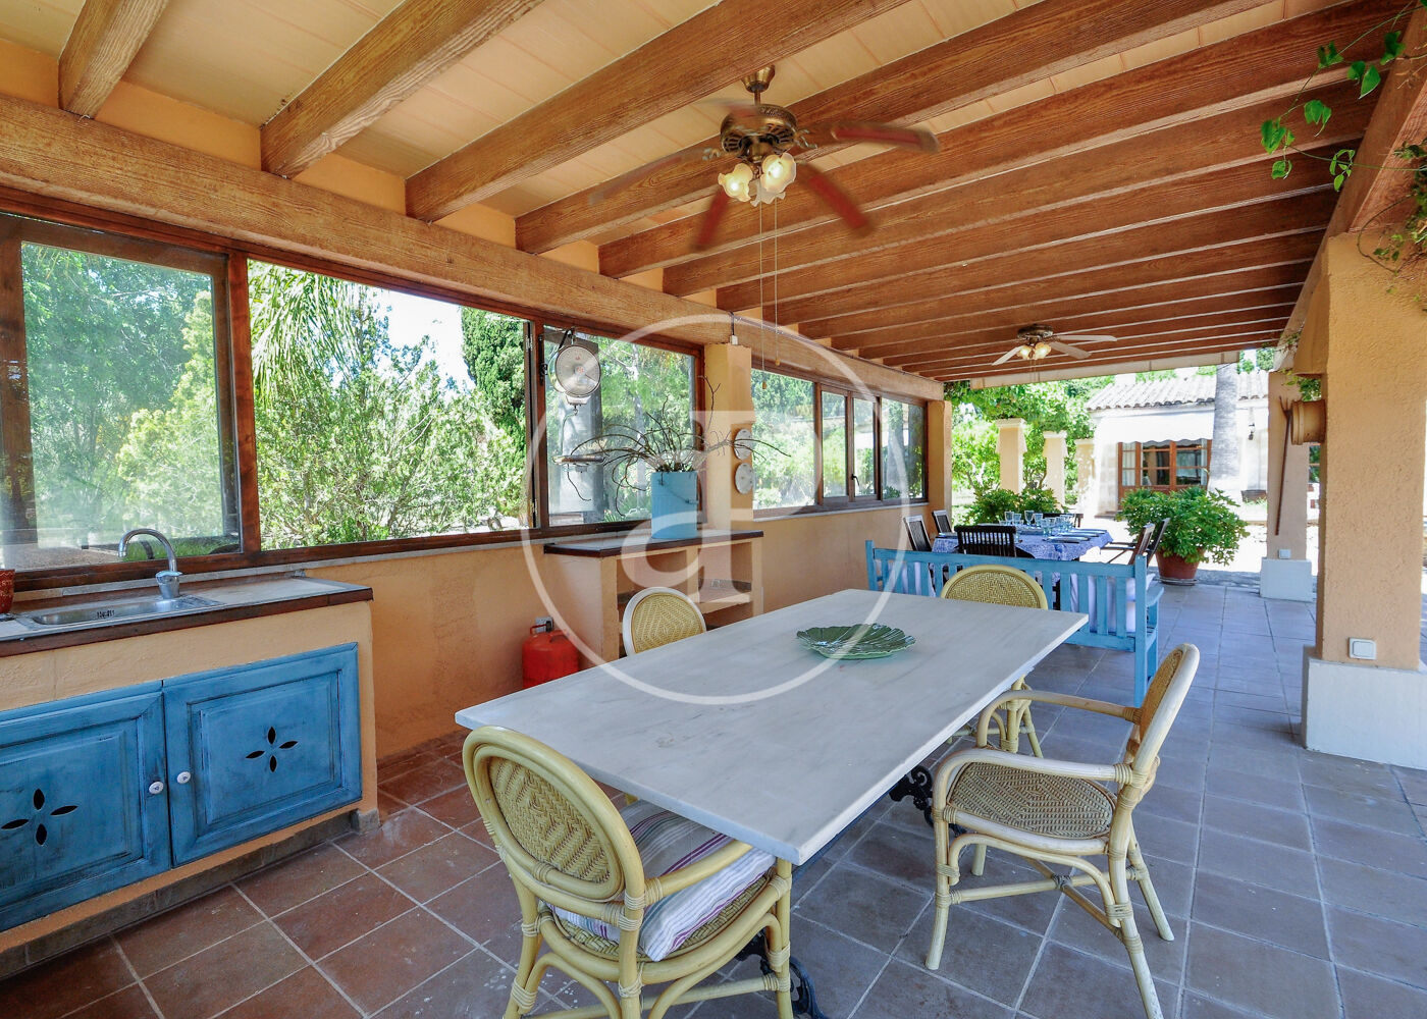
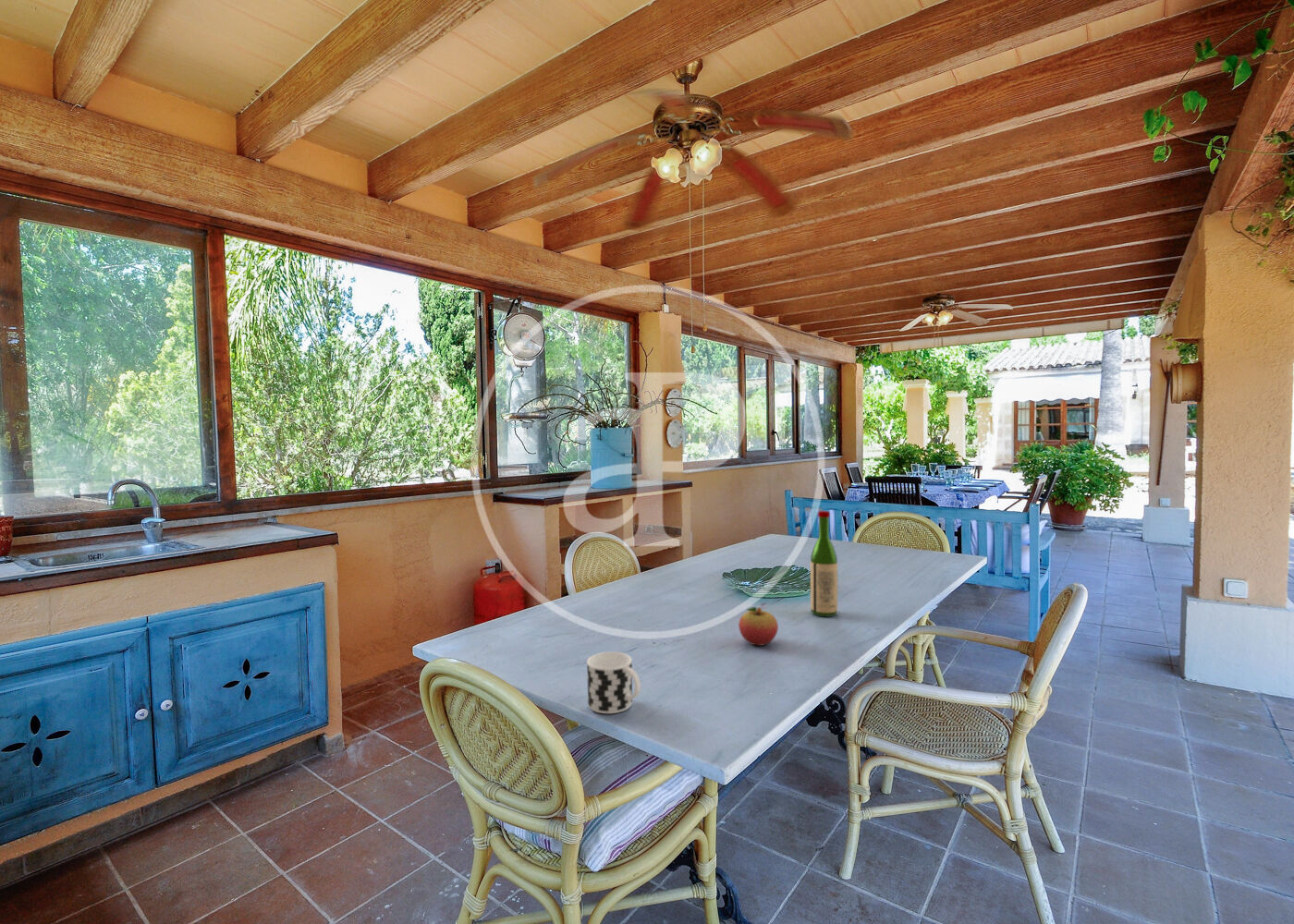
+ wine bottle [810,510,838,617]
+ cup [586,651,641,714]
+ fruit [738,606,779,647]
